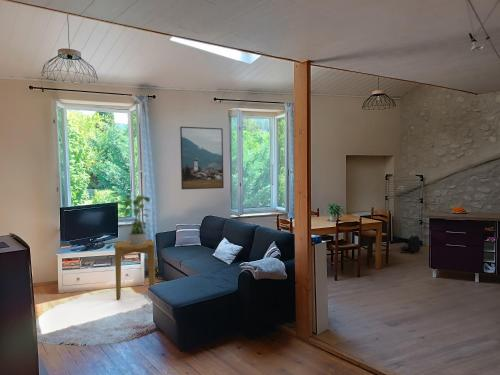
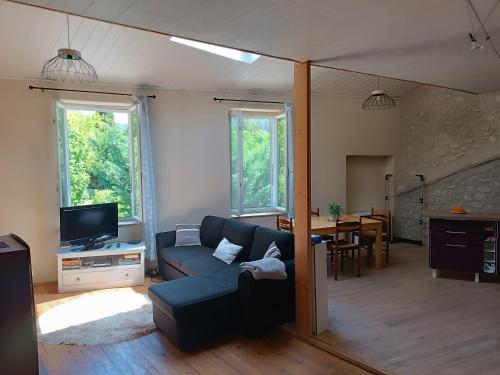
- side table [113,239,156,300]
- backpack [399,233,422,255]
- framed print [179,126,225,190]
- potted plant [119,193,155,245]
